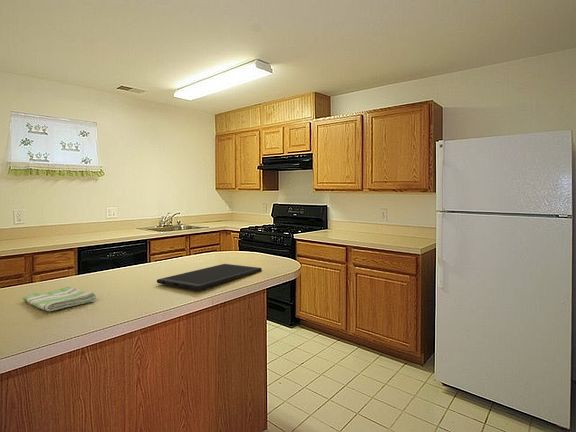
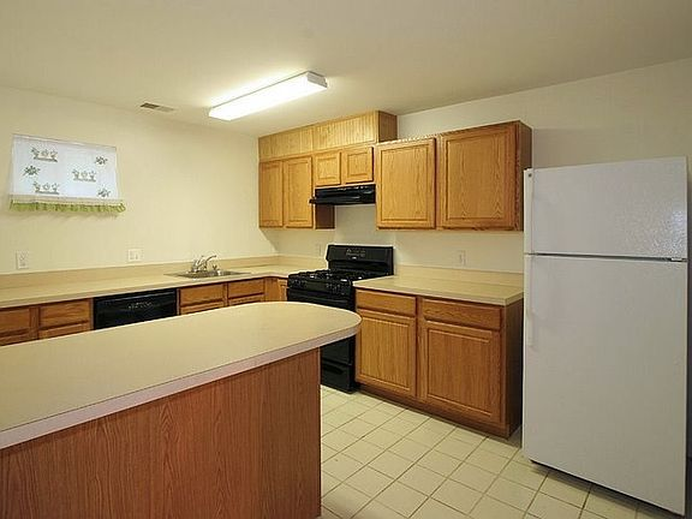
- cutting board [156,263,263,291]
- dish towel [22,286,98,312]
